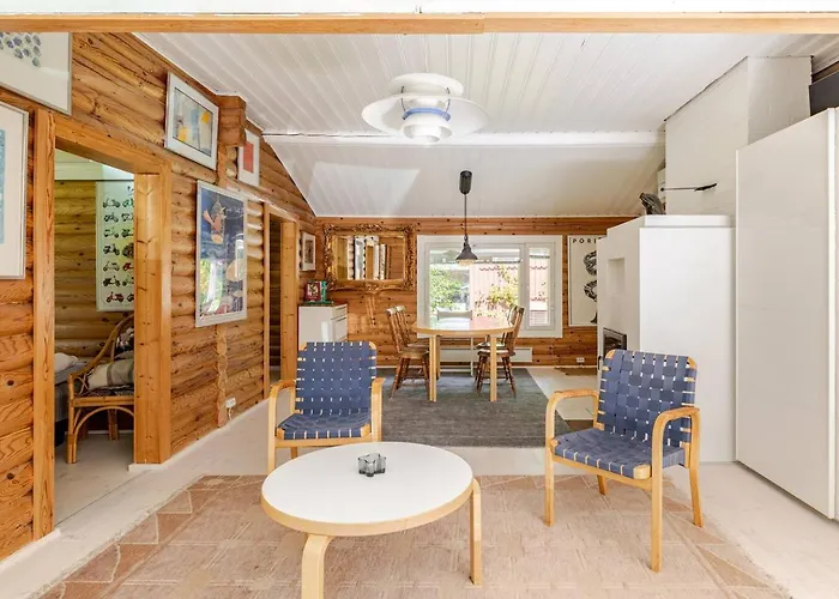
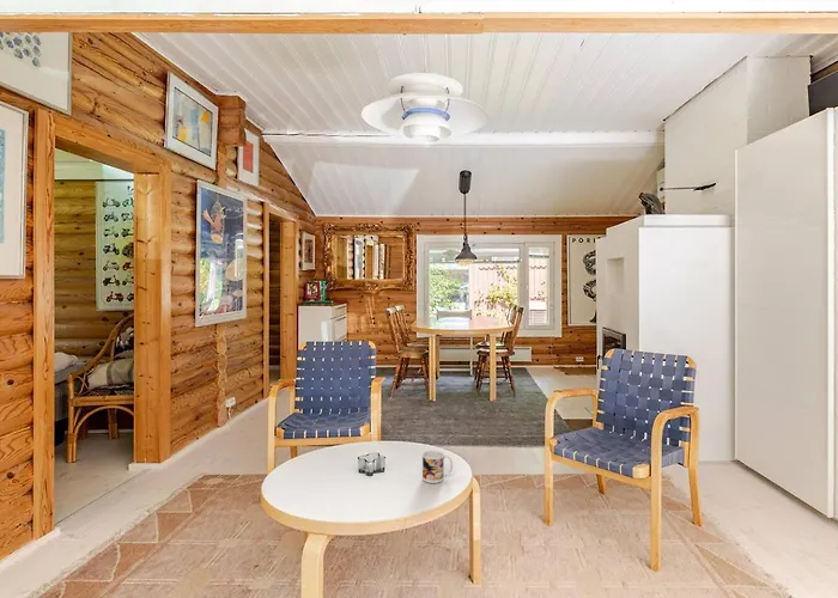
+ mug [421,450,454,484]
